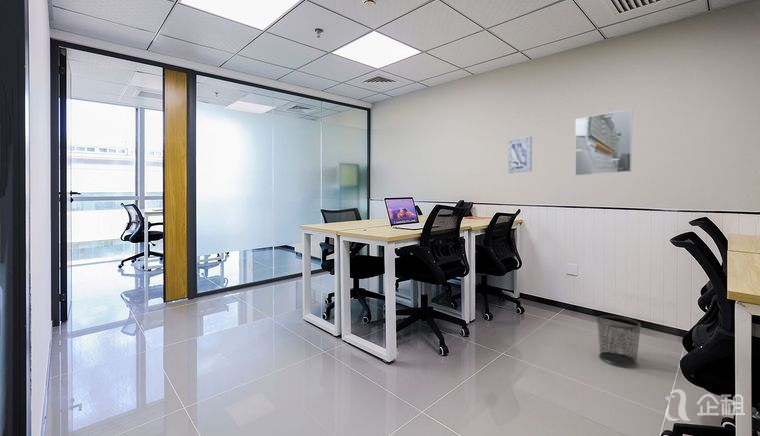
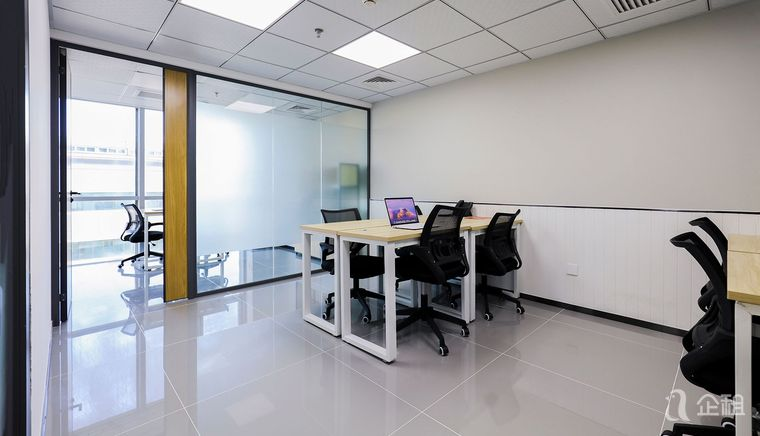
- waste bin [595,315,642,368]
- wall art [507,136,533,174]
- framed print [574,108,633,177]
